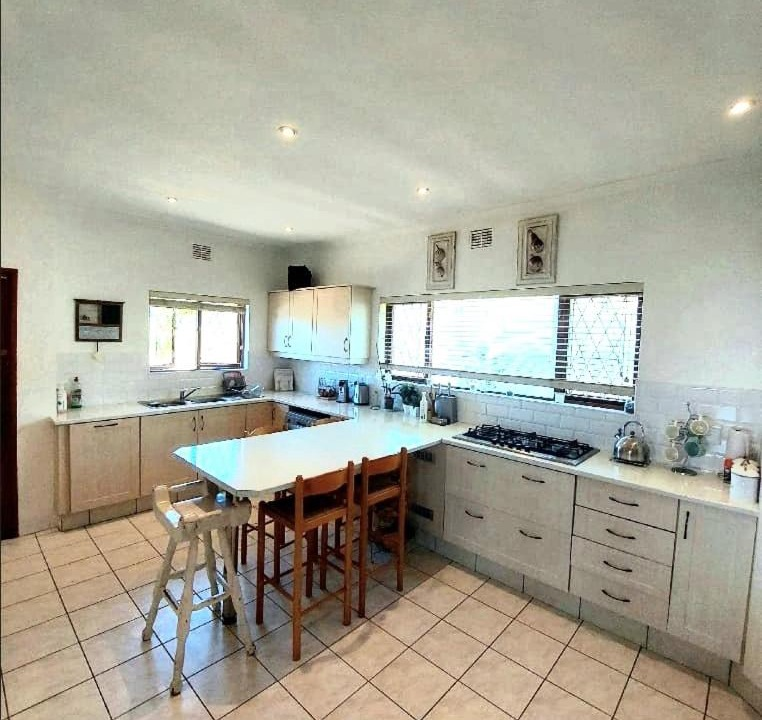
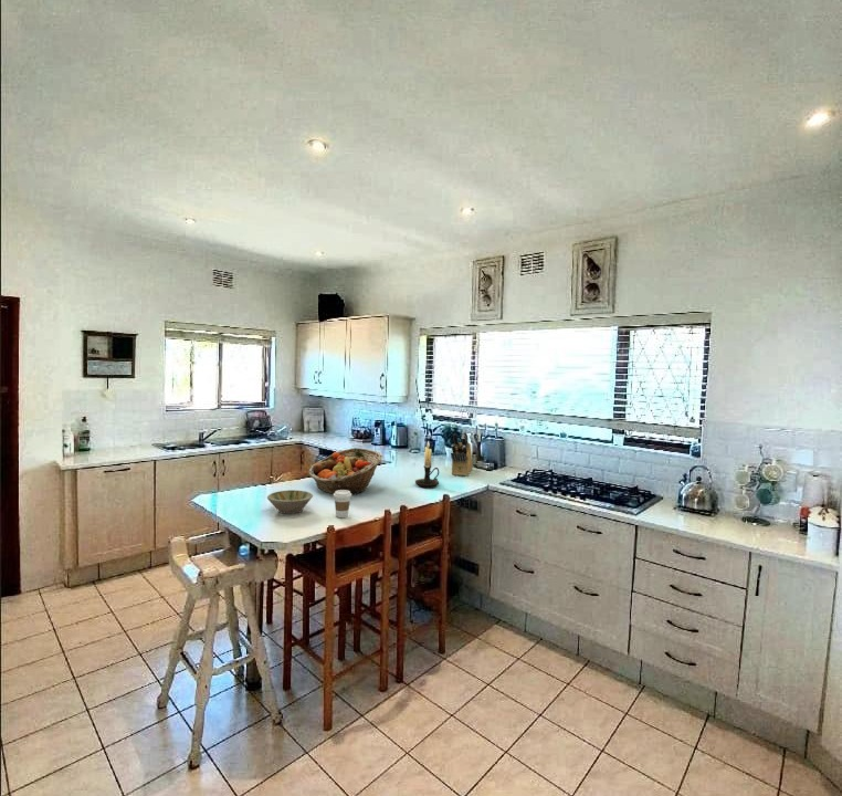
+ bowl [266,489,314,515]
+ fruit basket [308,447,383,495]
+ coffee cup [333,490,352,519]
+ candle holder [414,440,440,489]
+ knife block [450,430,474,478]
